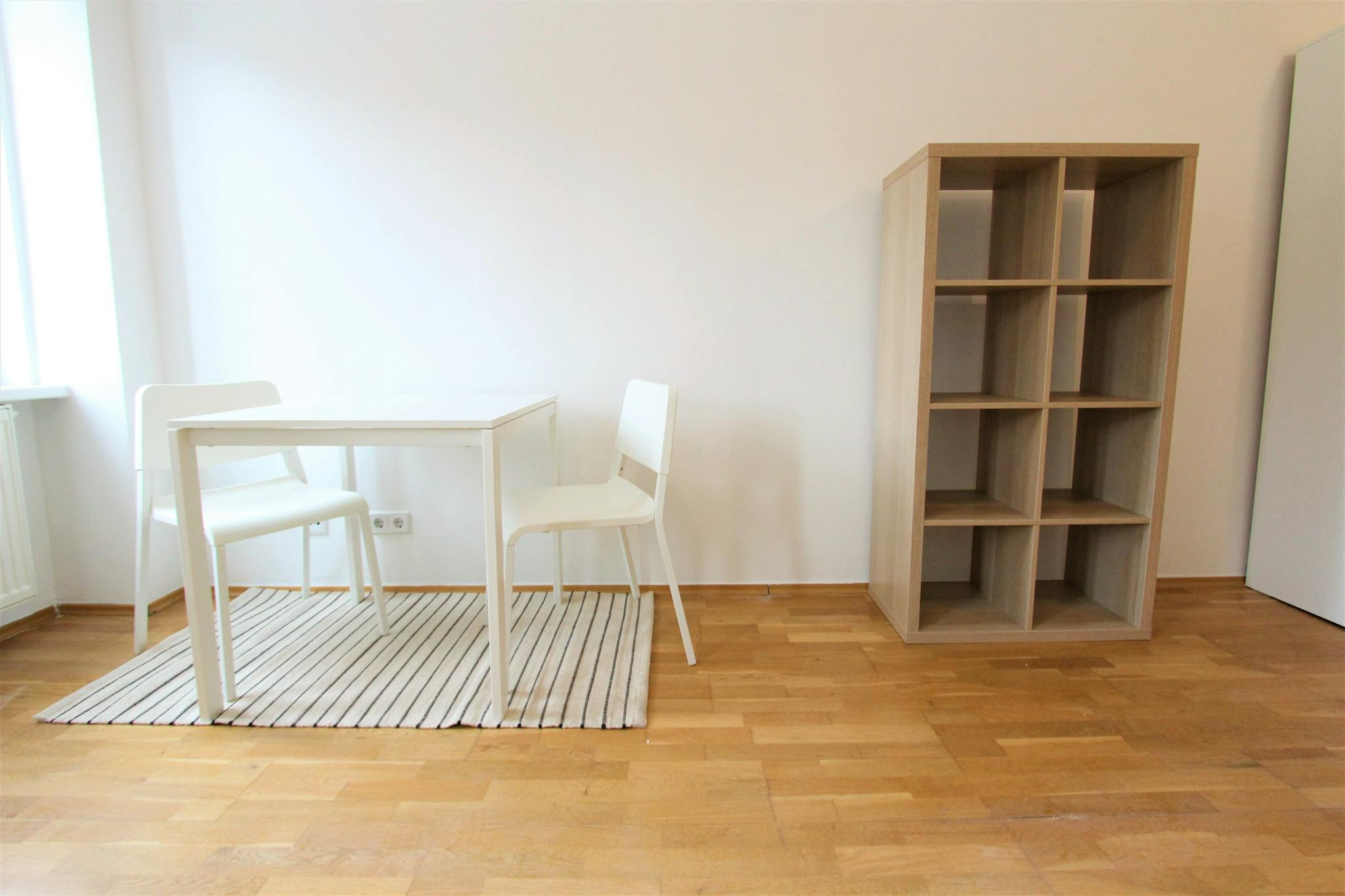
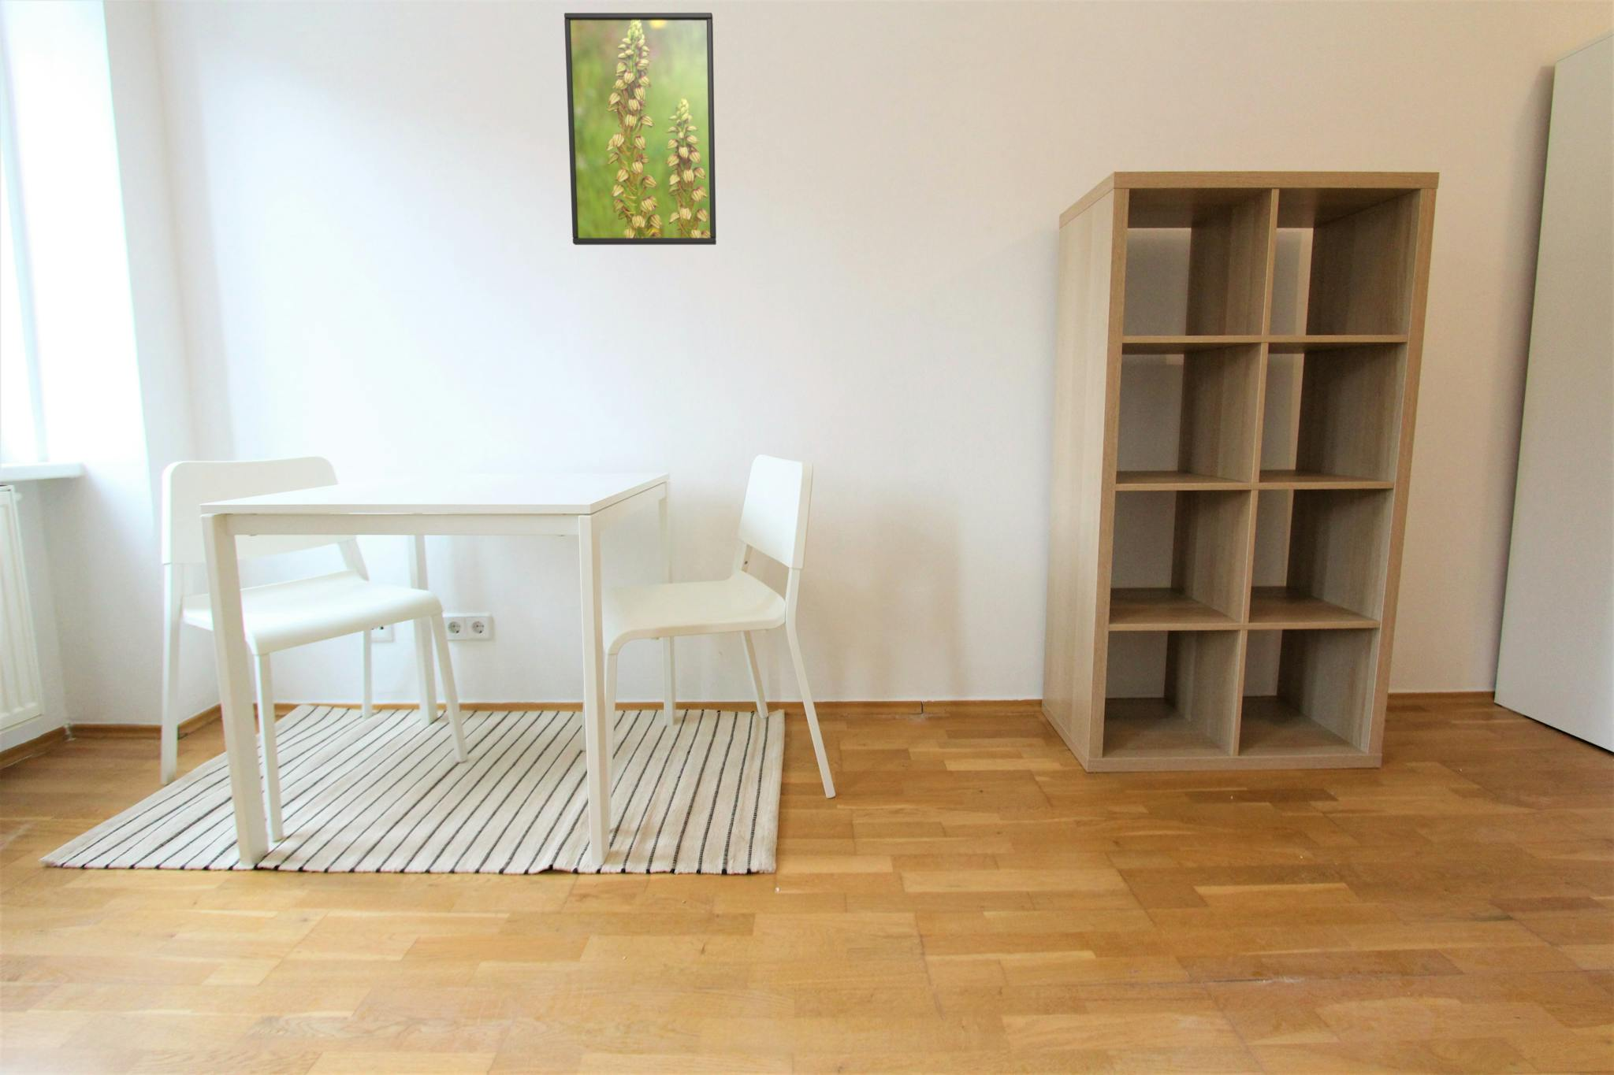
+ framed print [564,12,718,246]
